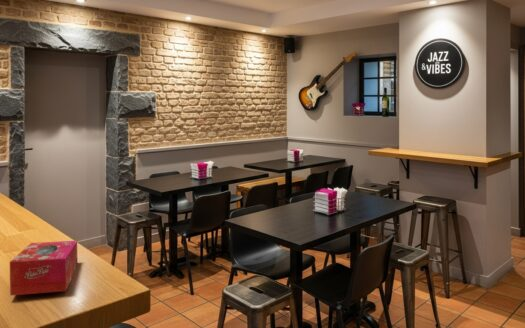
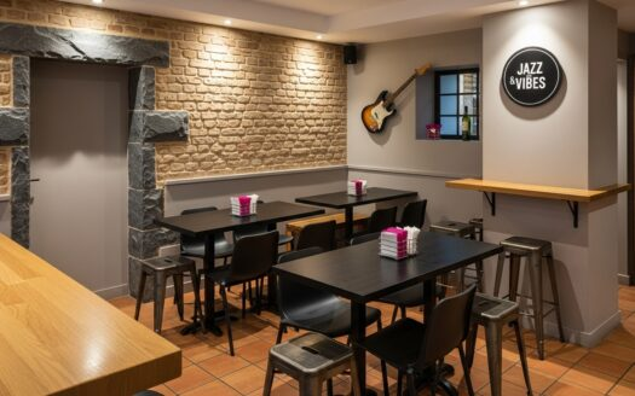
- tissue box [9,240,78,297]
